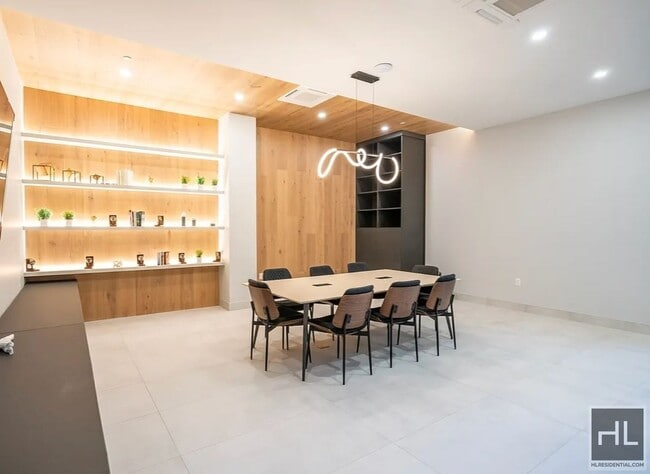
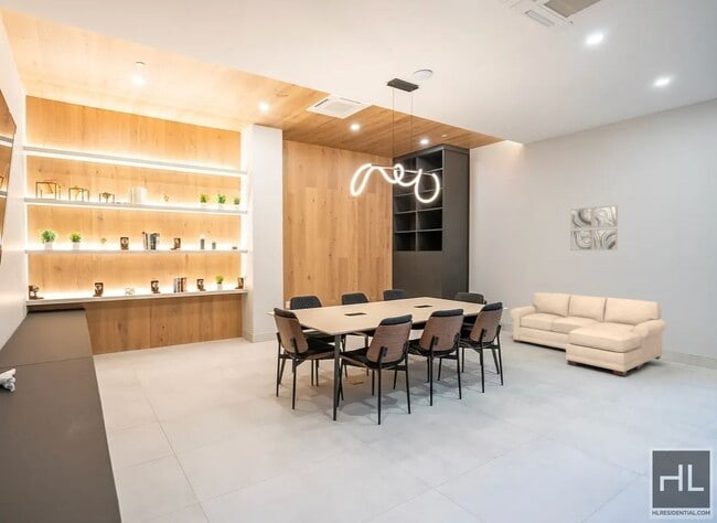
+ sofa [509,291,667,377]
+ wall art [569,204,619,252]
